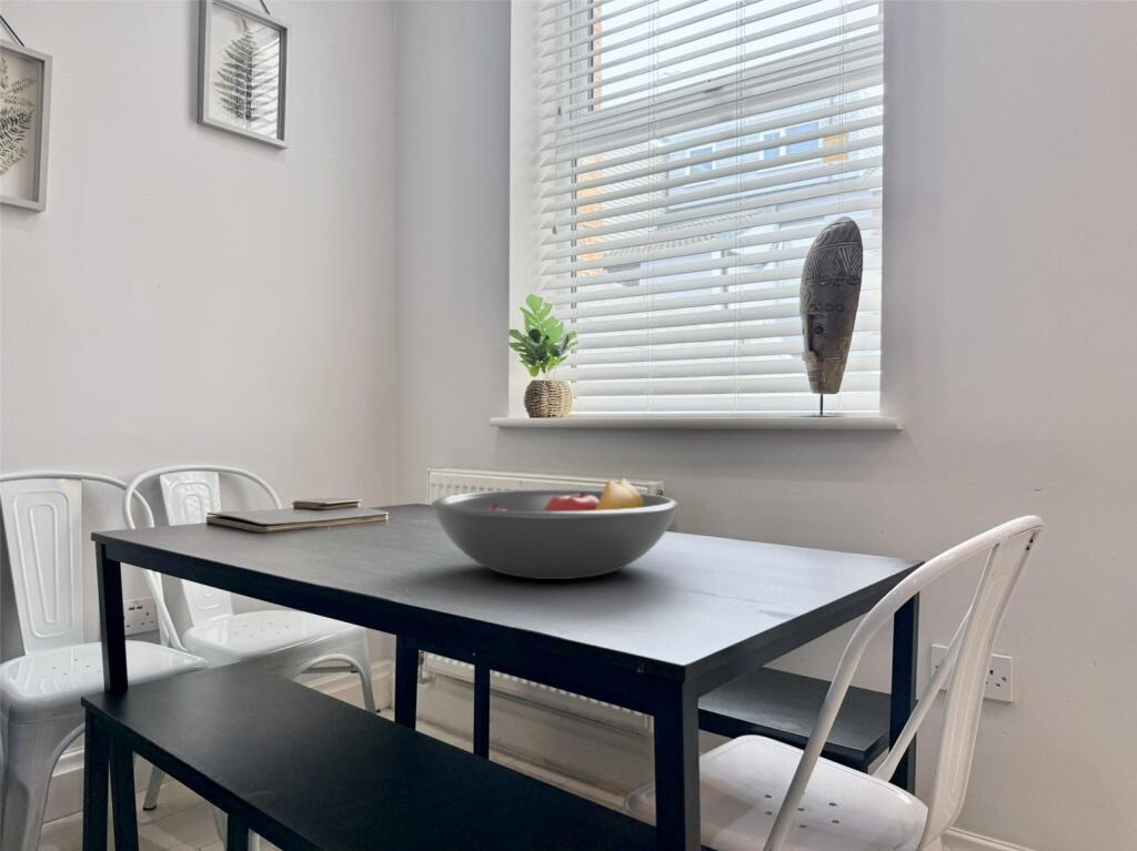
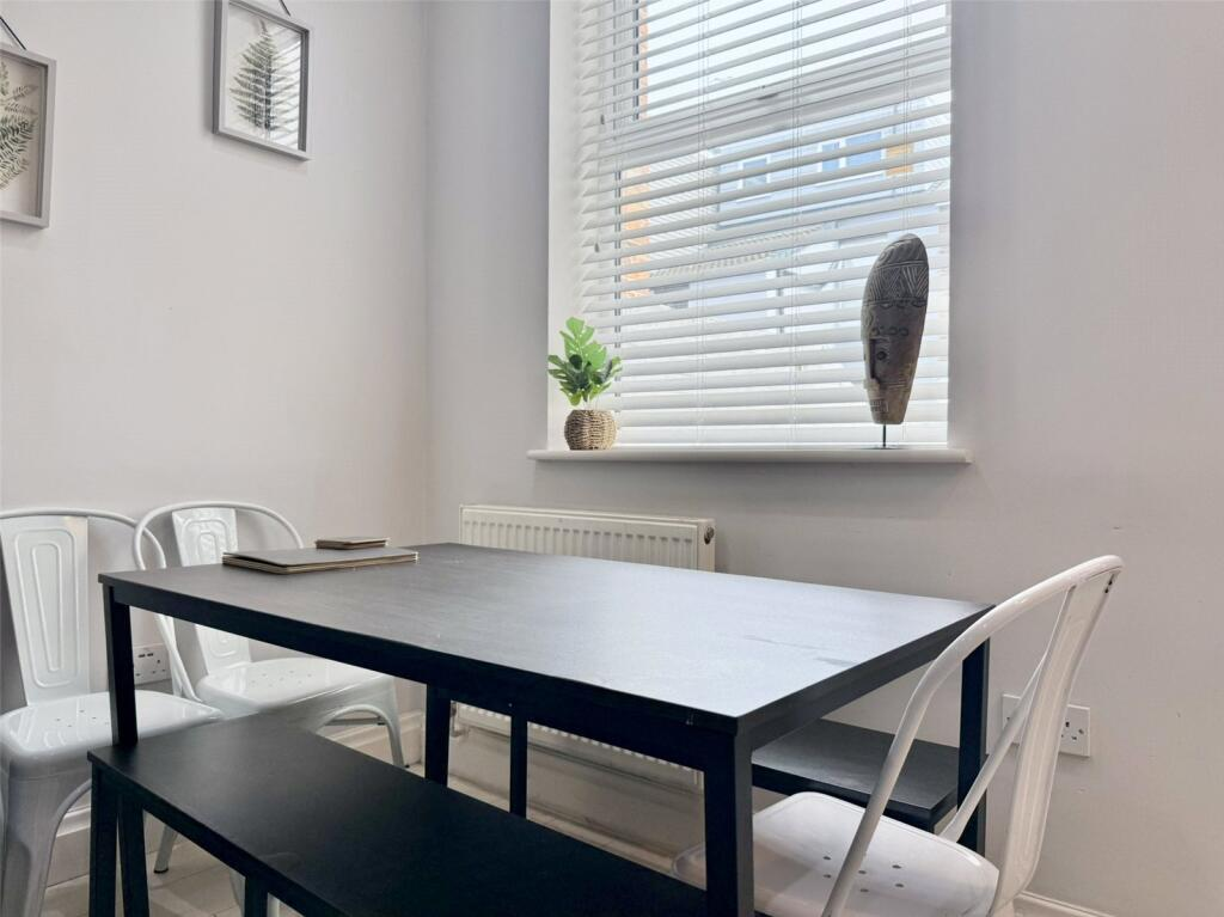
- fruit bowl [429,477,681,580]
